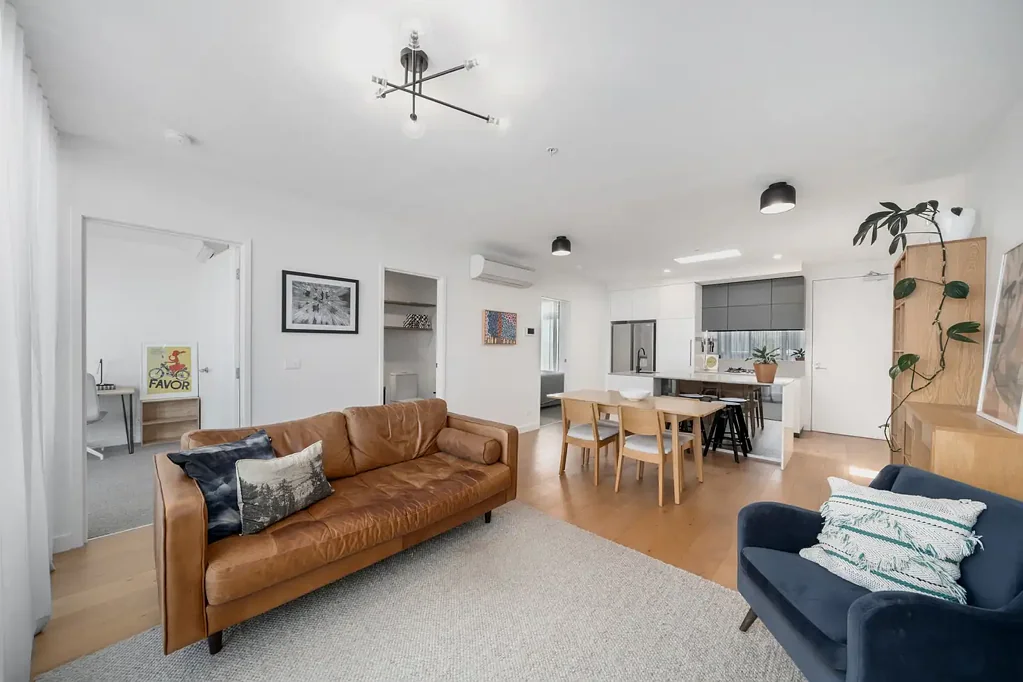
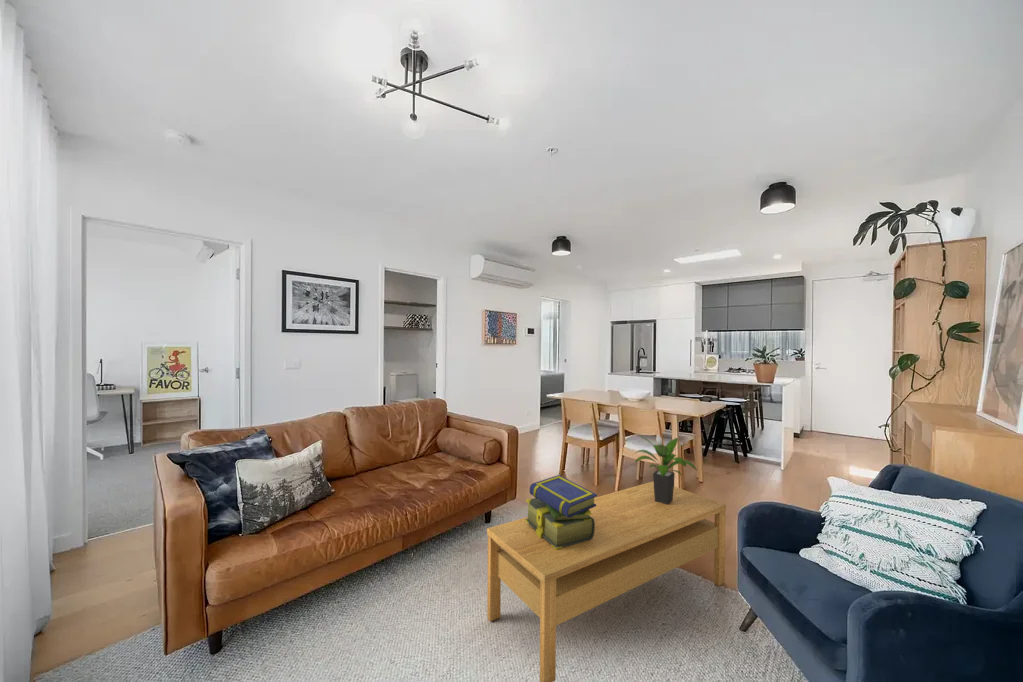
+ potted plant [632,434,698,505]
+ coffee table [486,481,727,682]
+ stack of books [525,474,598,550]
